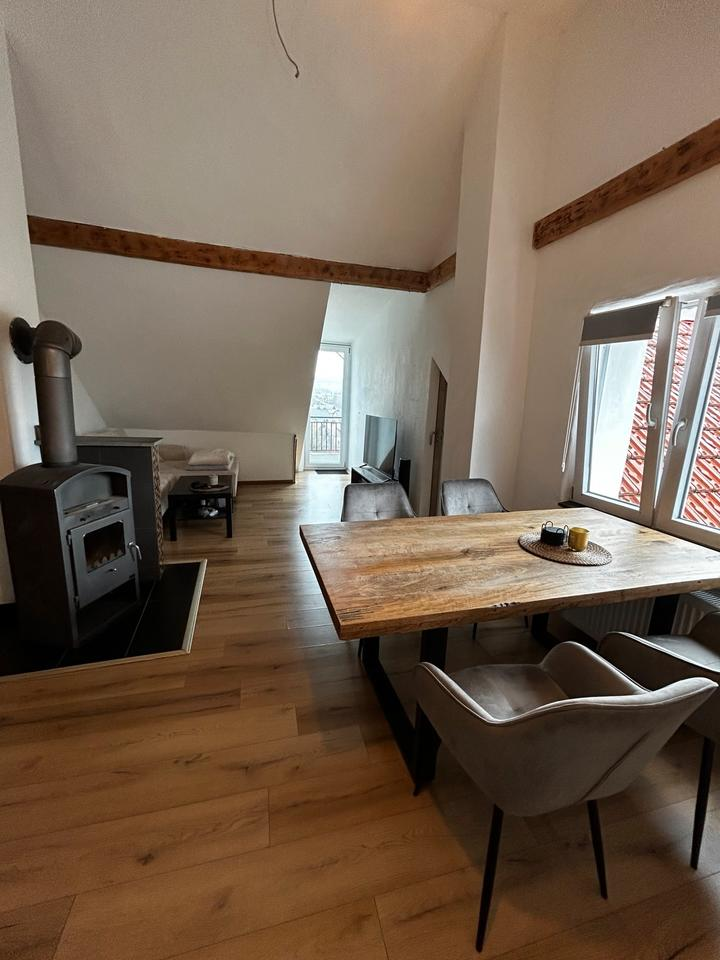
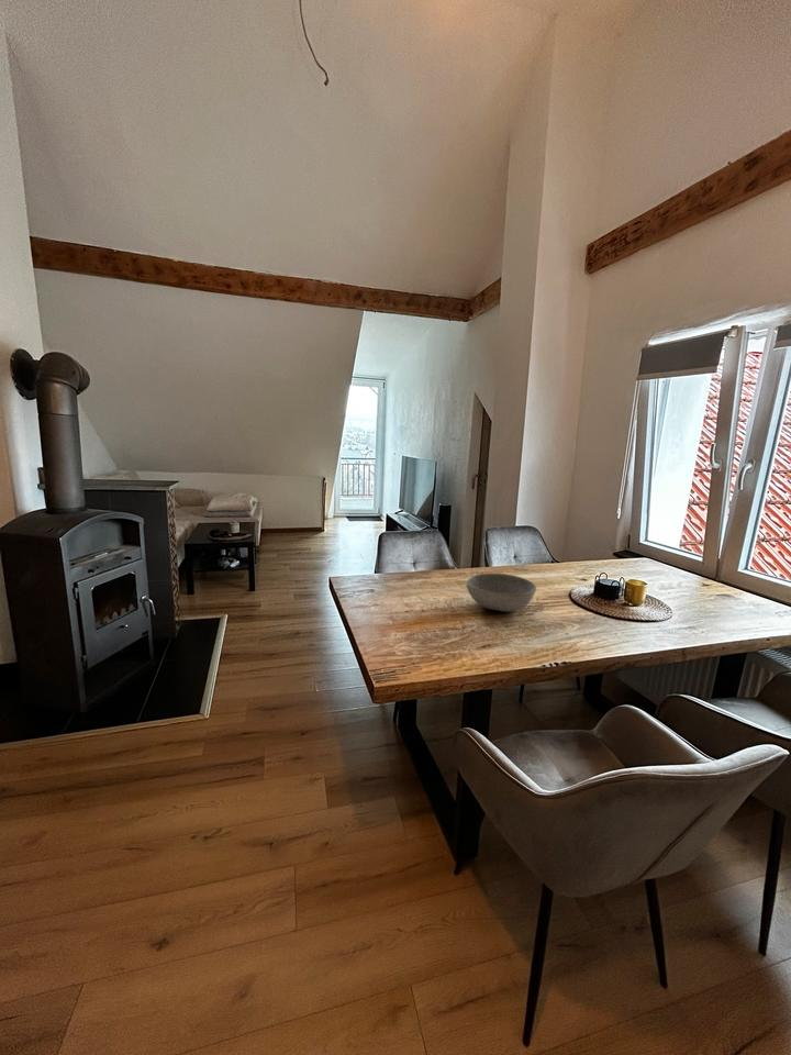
+ bowl [466,573,537,612]
